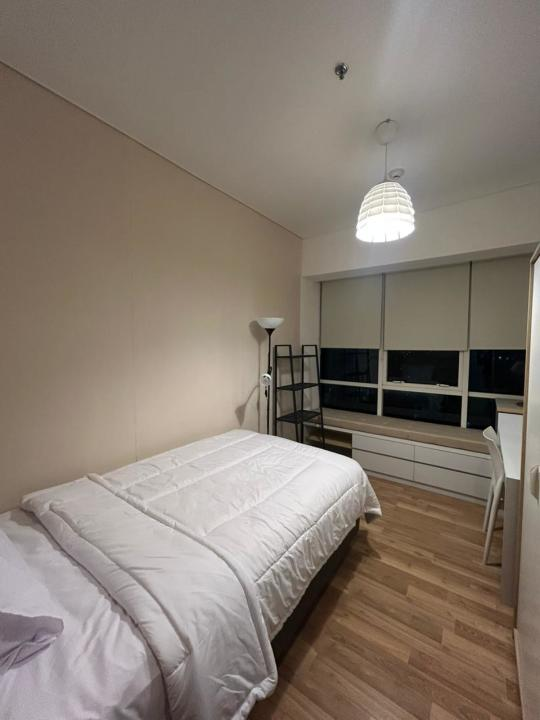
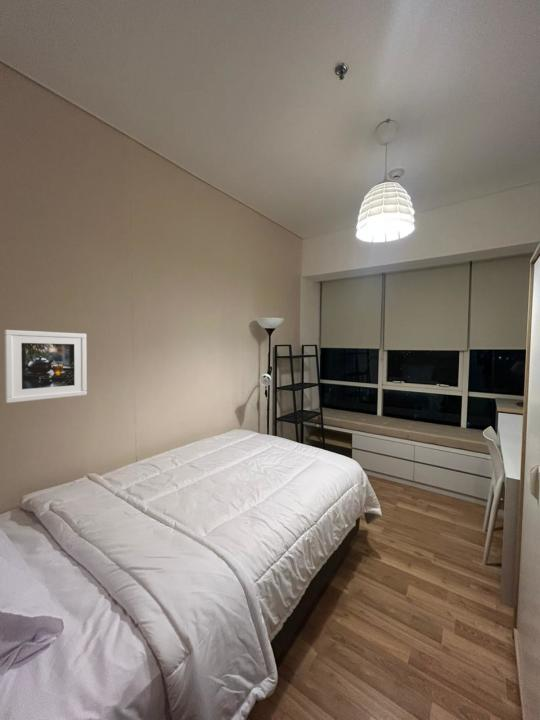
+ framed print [3,329,88,404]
